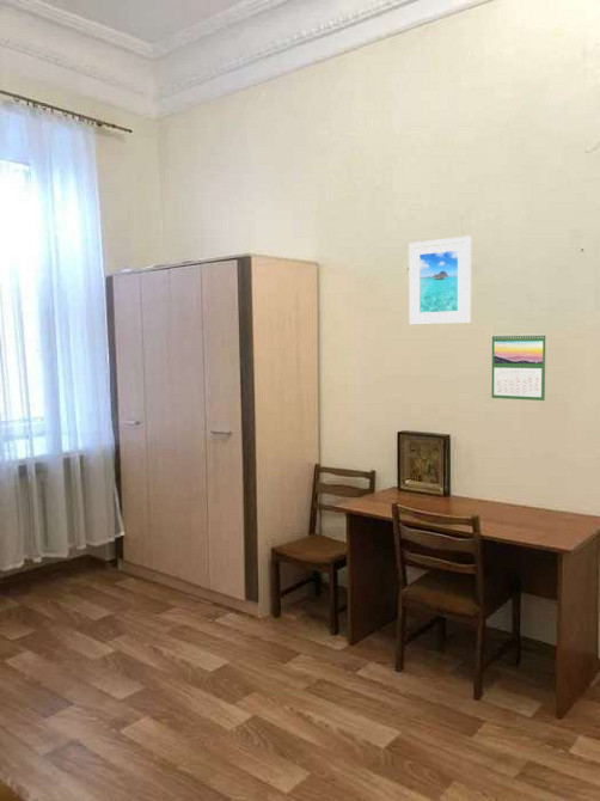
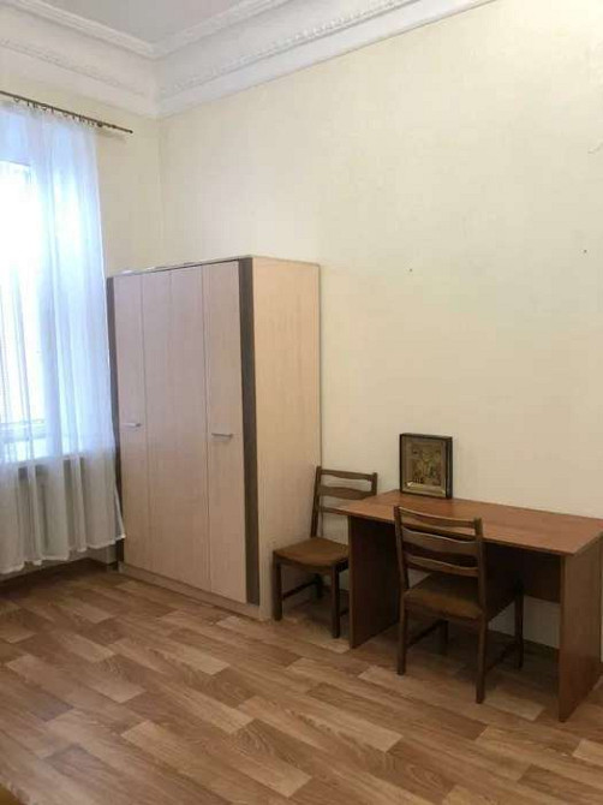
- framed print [408,236,472,326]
- calendar [490,331,547,402]
